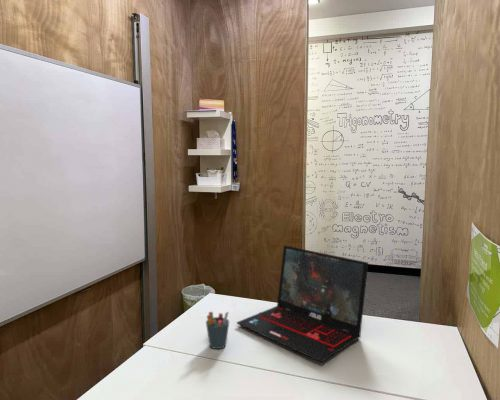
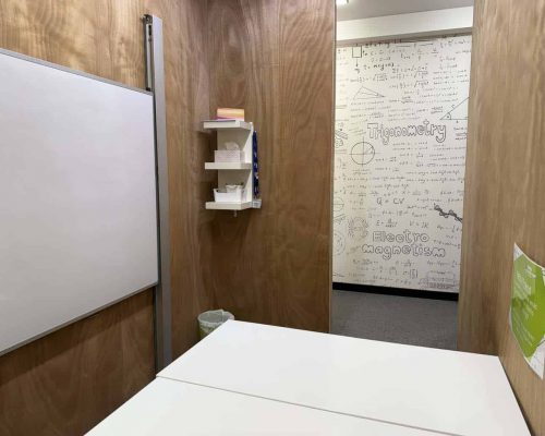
- laptop [236,245,369,363]
- pen holder [205,311,230,350]
